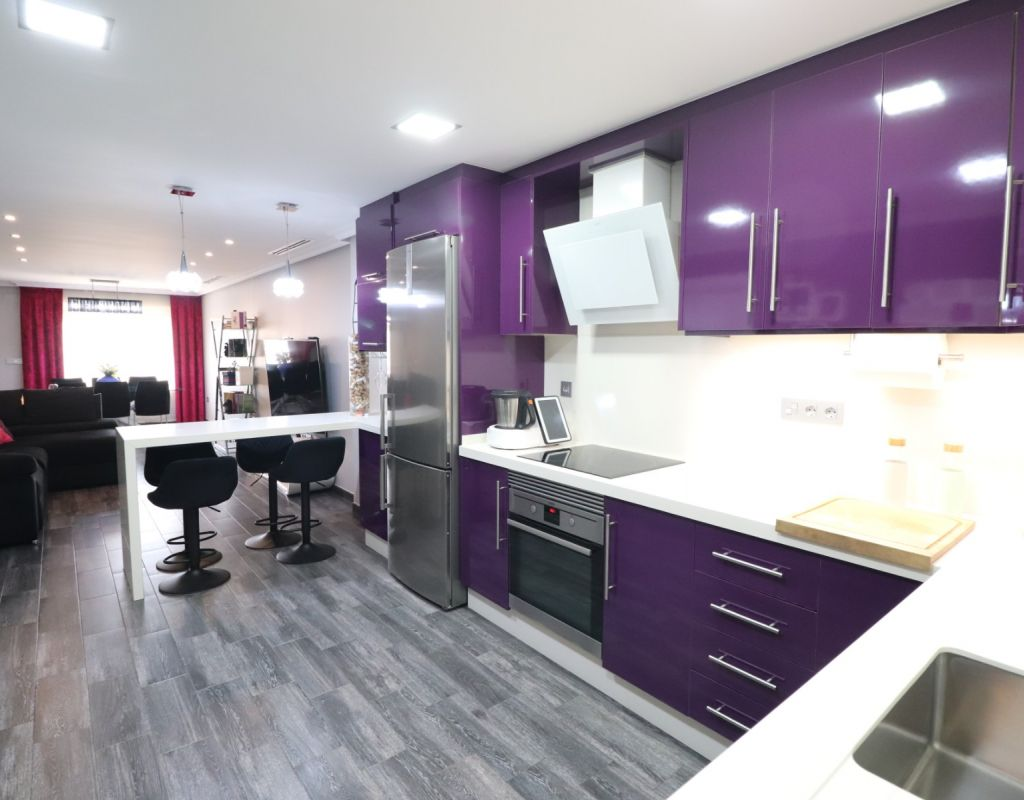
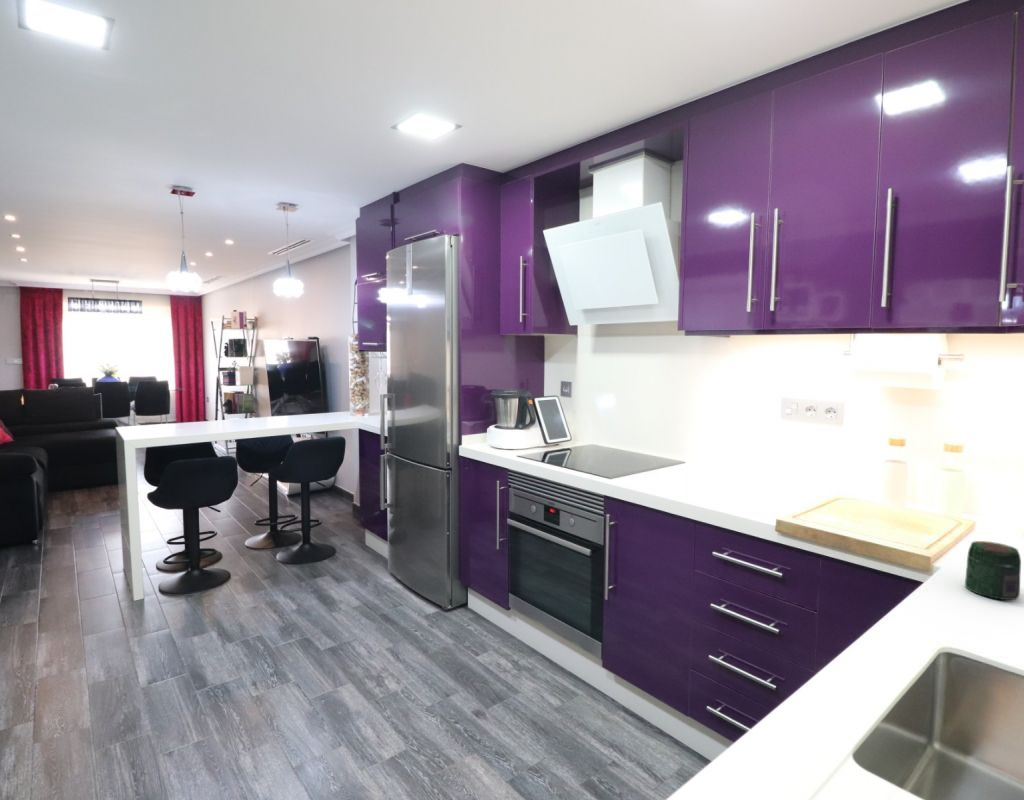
+ jar [964,540,1022,601]
